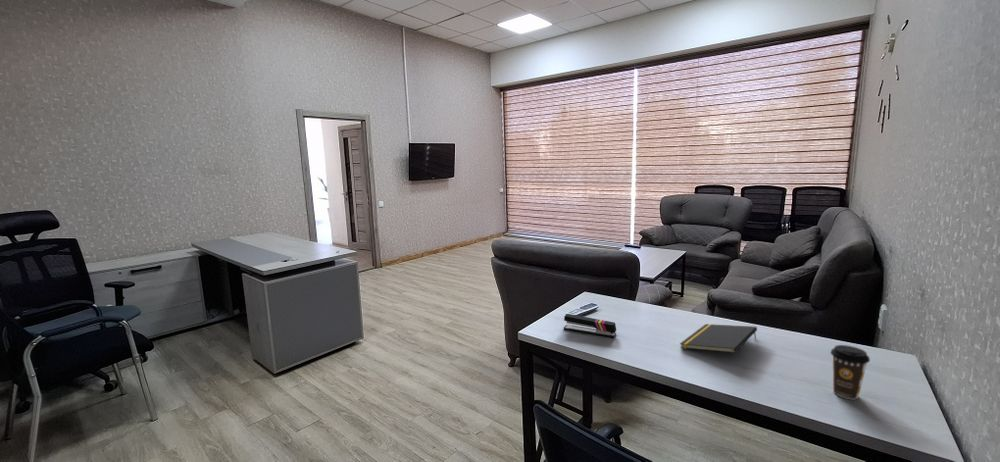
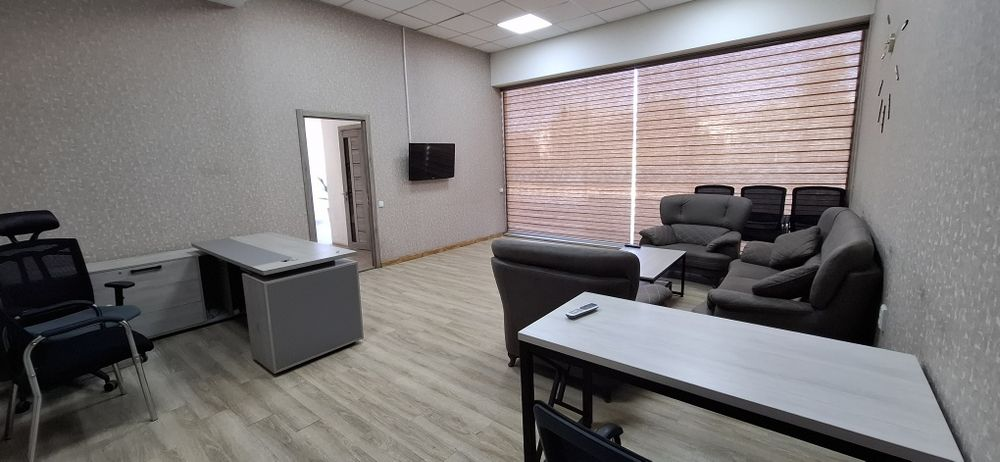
- stapler [563,313,617,338]
- notepad [679,323,758,354]
- coffee cup [829,344,871,400]
